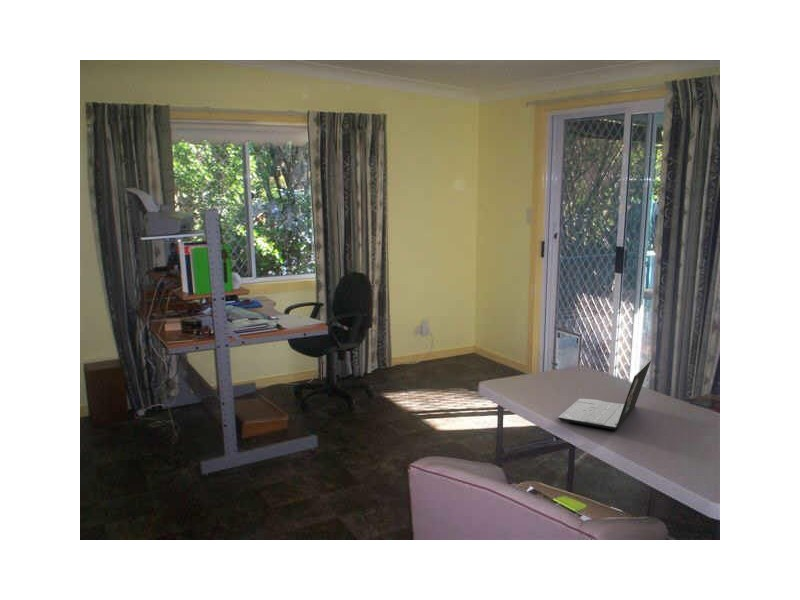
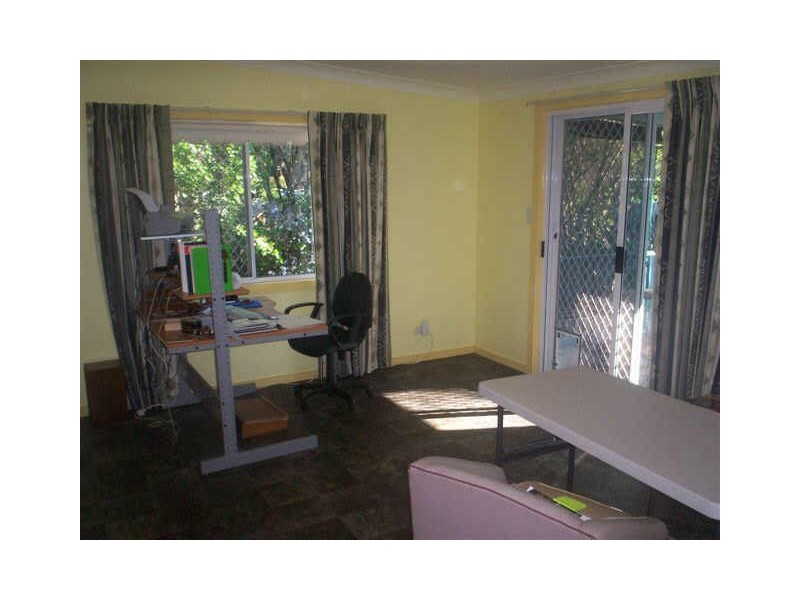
- laptop [557,358,653,431]
